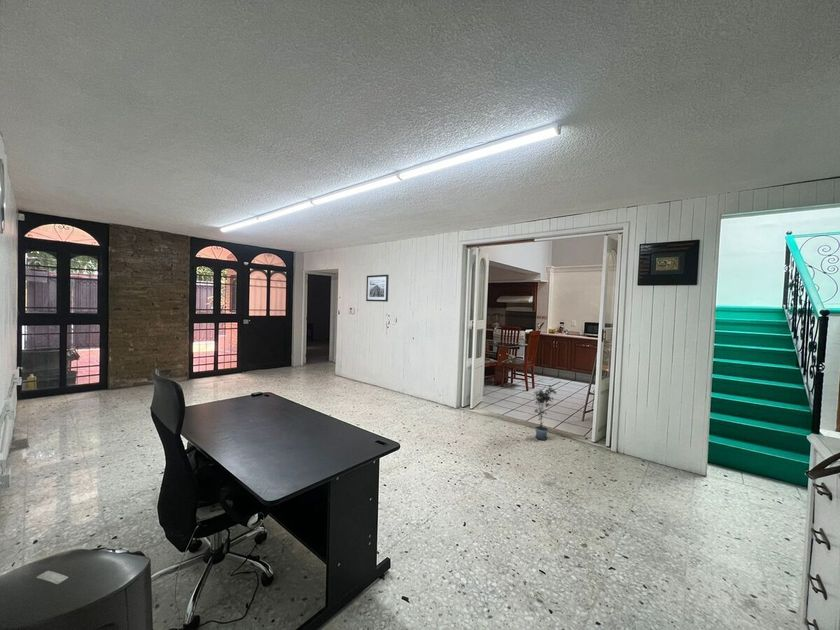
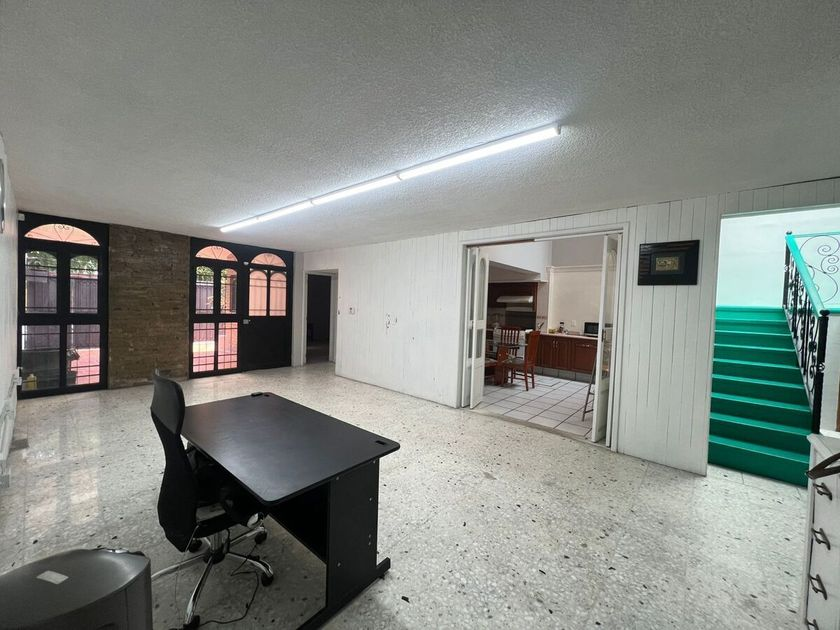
- potted plant [533,384,557,441]
- wall art [365,274,390,303]
